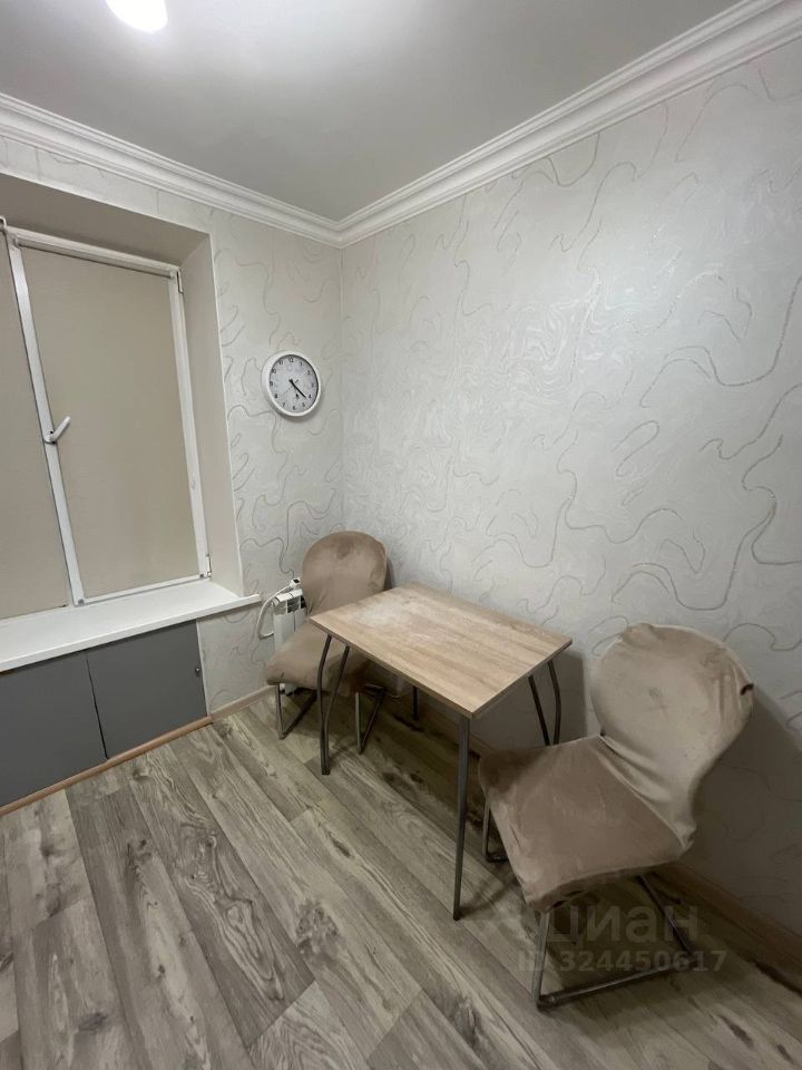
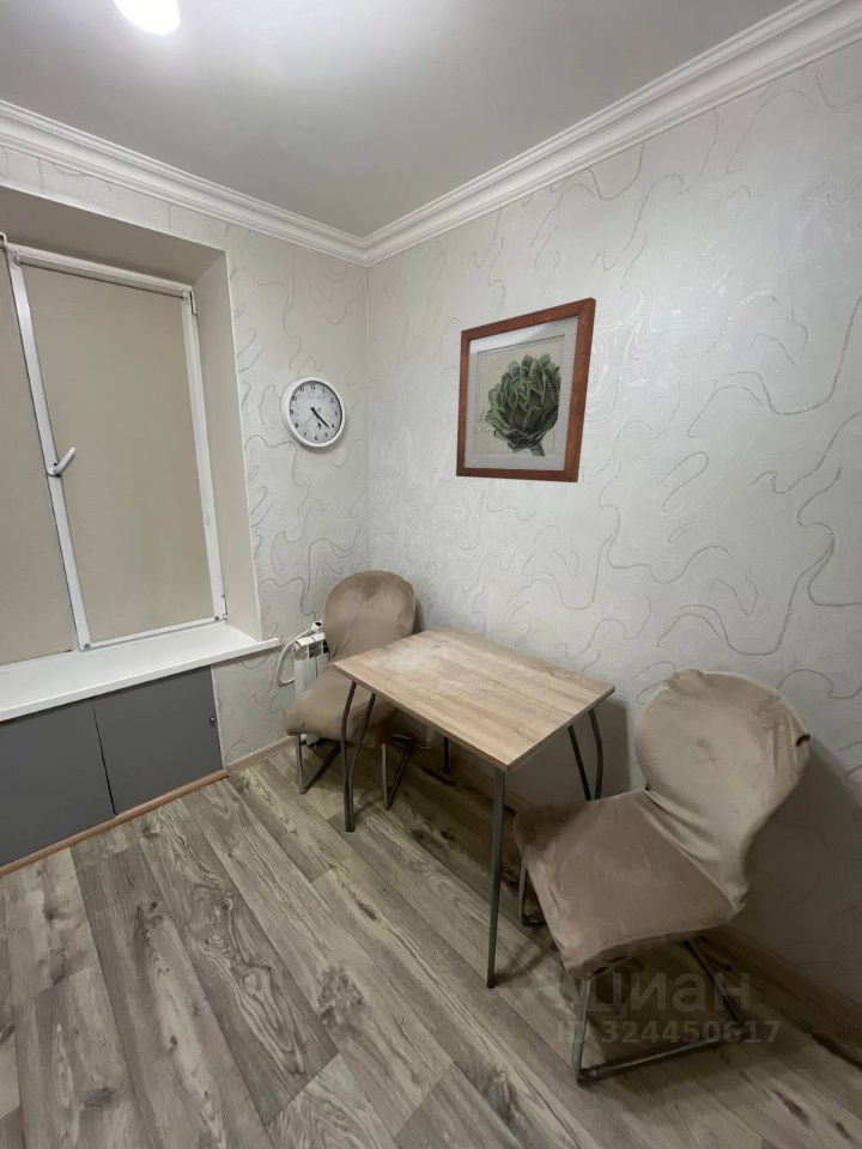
+ wall art [455,296,597,484]
